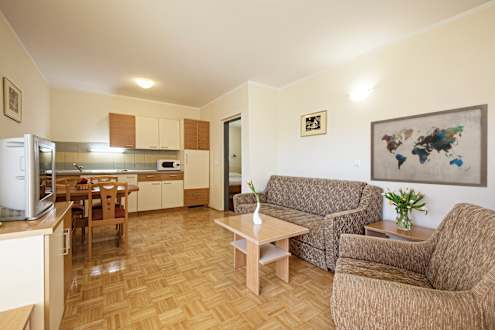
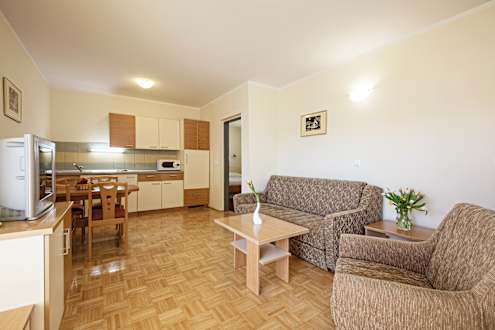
- wall art [370,103,489,189]
